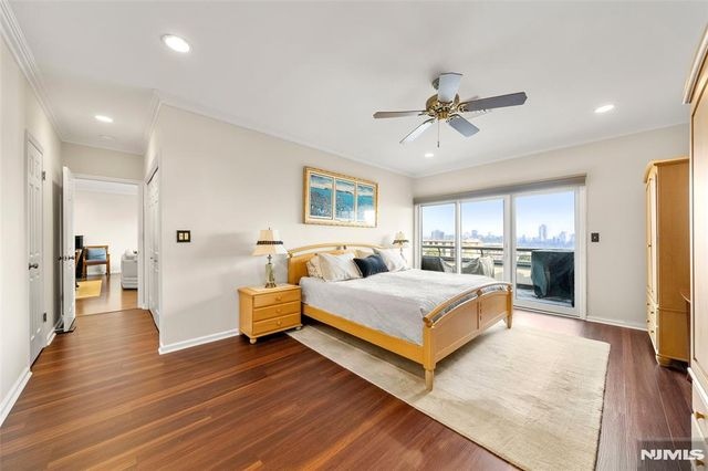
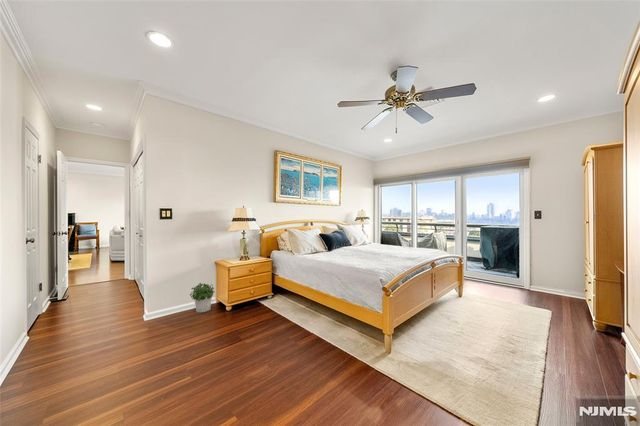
+ potted plant [189,282,215,313]
